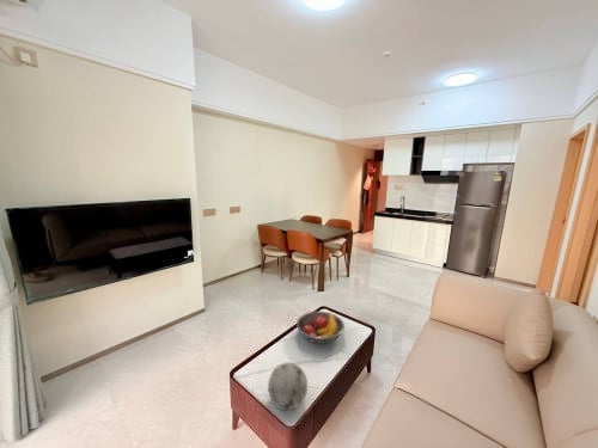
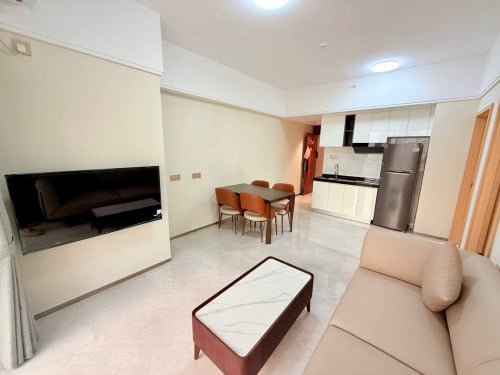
- fruit bowl [295,311,346,345]
- decorative orb [267,361,309,411]
